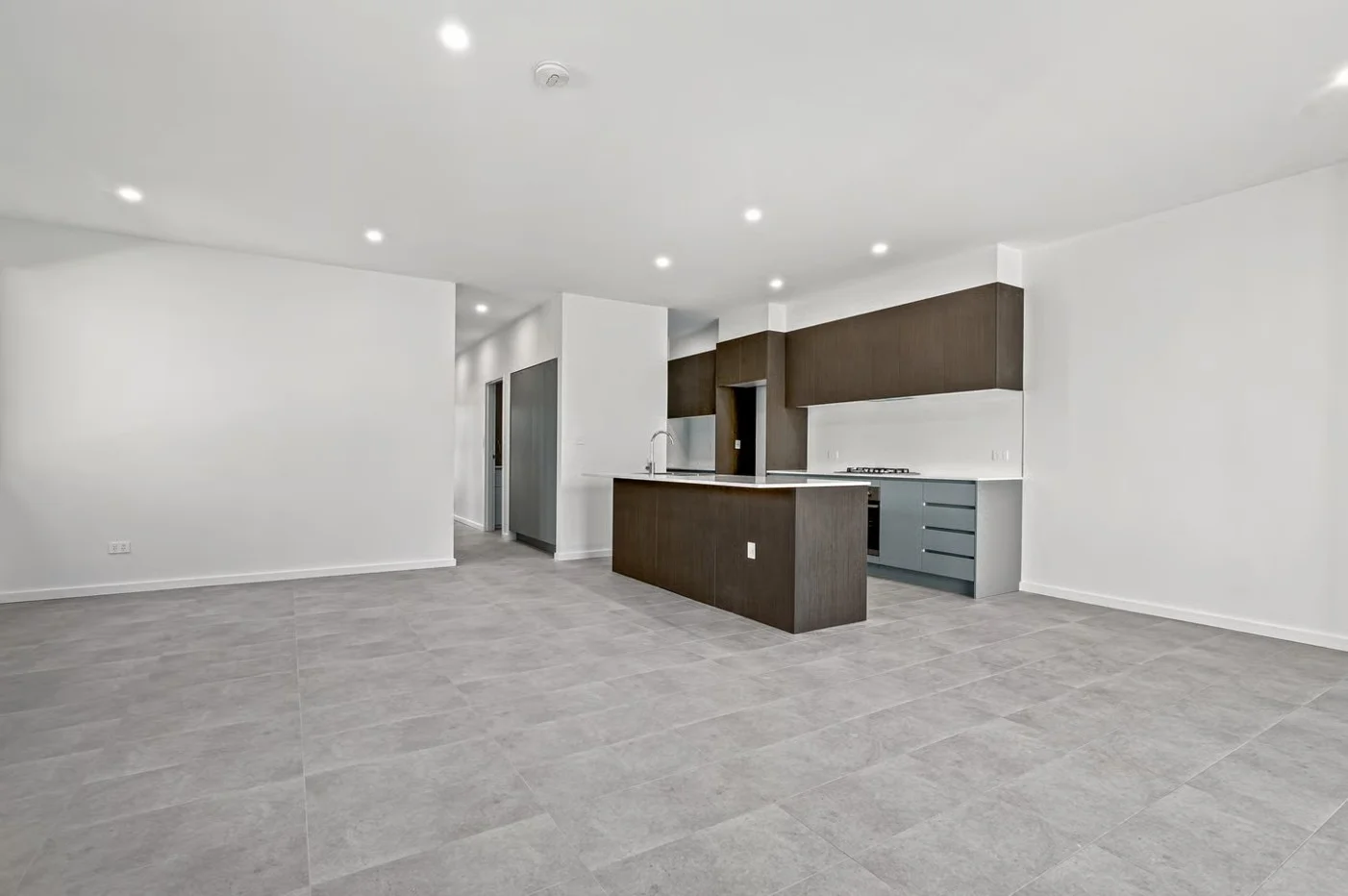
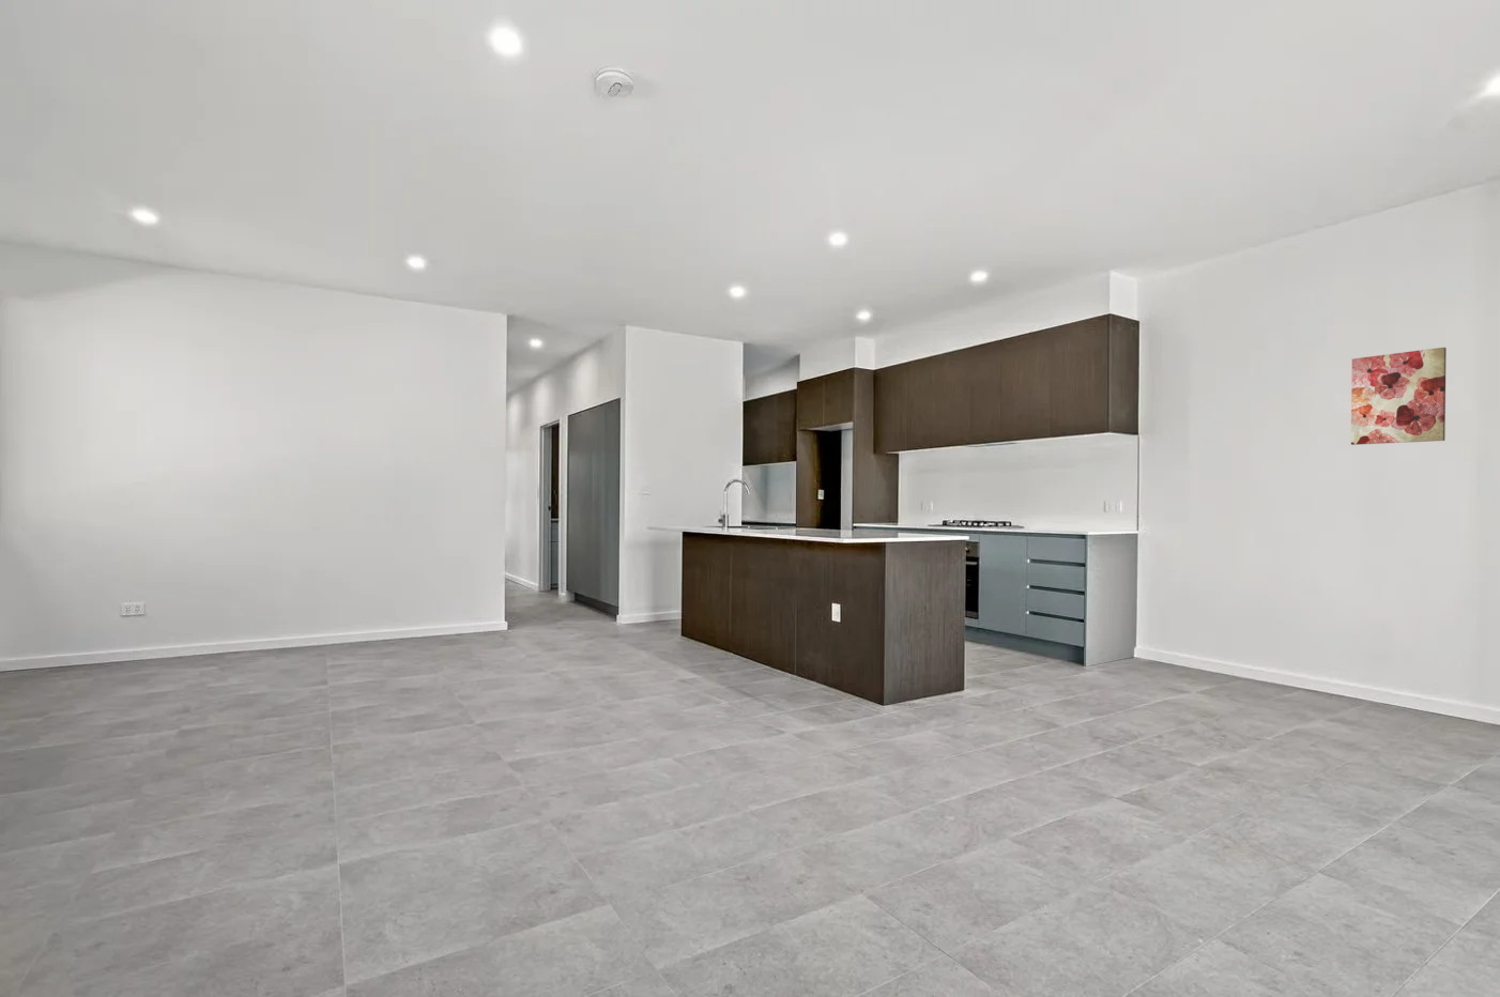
+ wall art [1350,346,1448,446]
